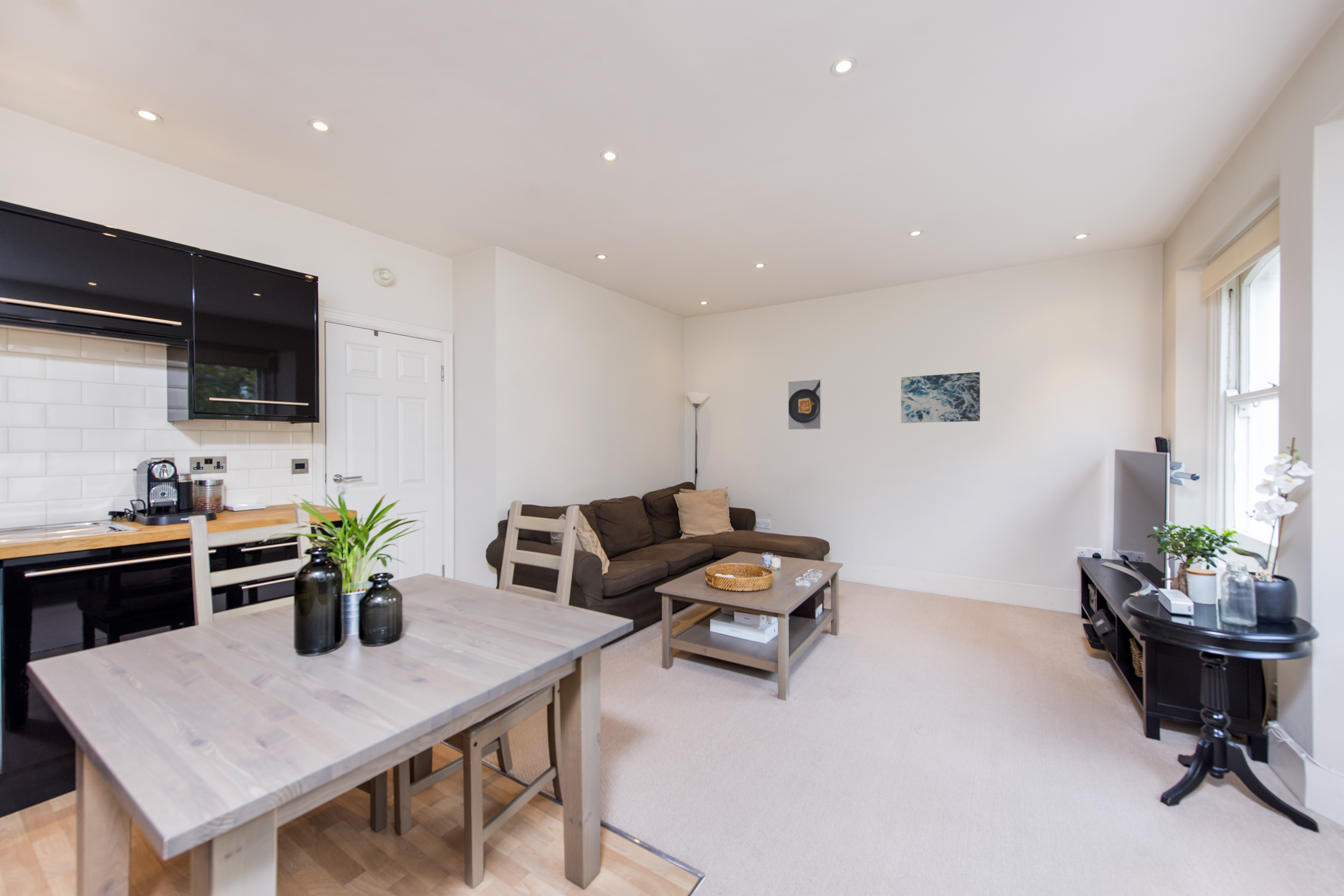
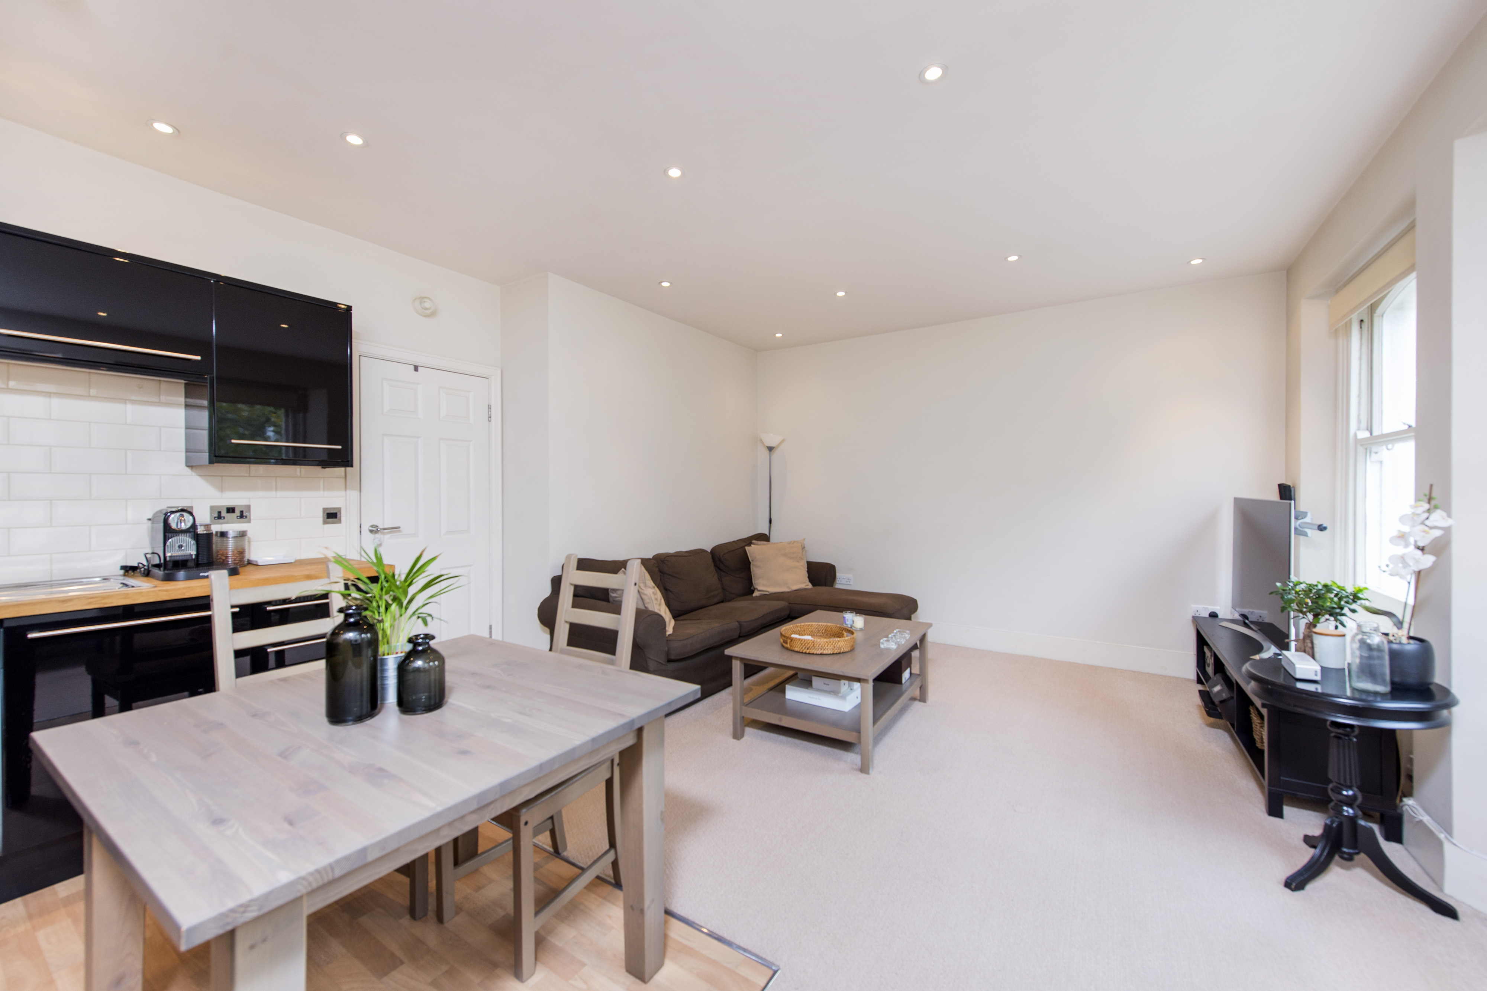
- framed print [788,379,822,430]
- wall art [901,372,980,423]
